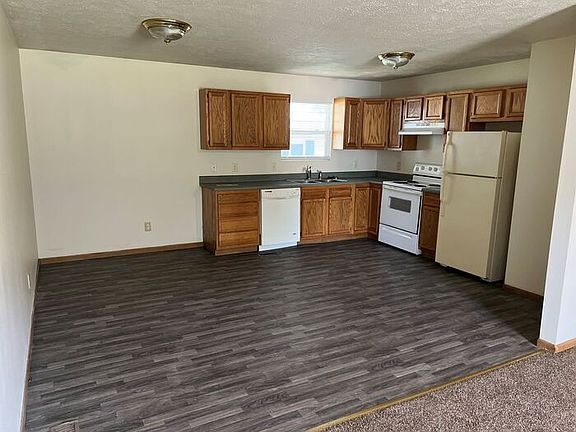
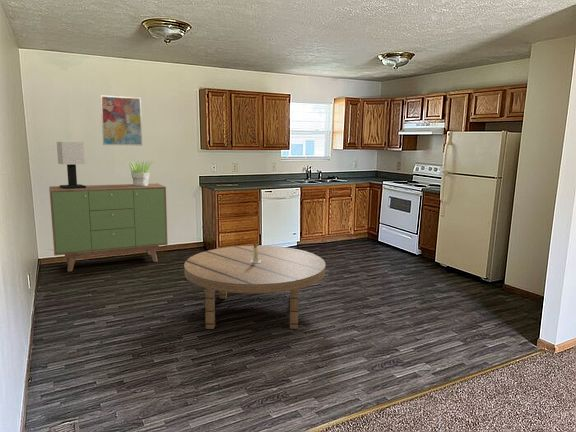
+ sideboard [48,182,169,273]
+ dining table [183,242,326,330]
+ table lamp [56,141,86,189]
+ potted plant [125,160,155,186]
+ wall art [99,94,143,147]
